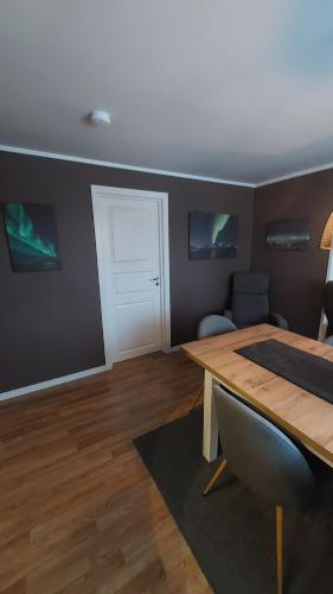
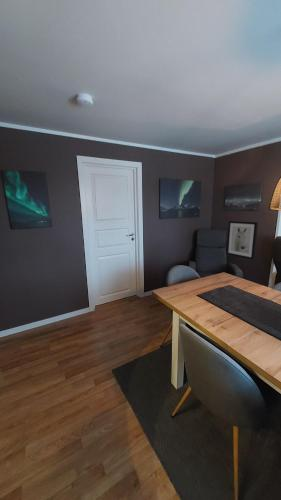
+ wall art [226,220,259,261]
